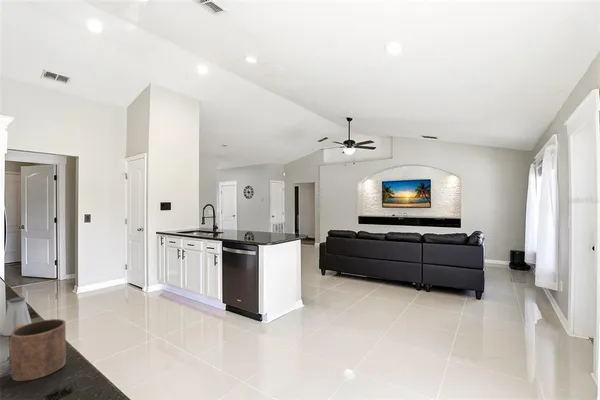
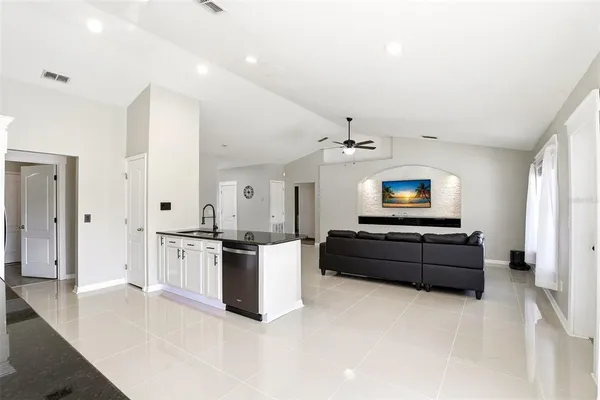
- mug [8,318,67,382]
- saltshaker [0,296,33,337]
